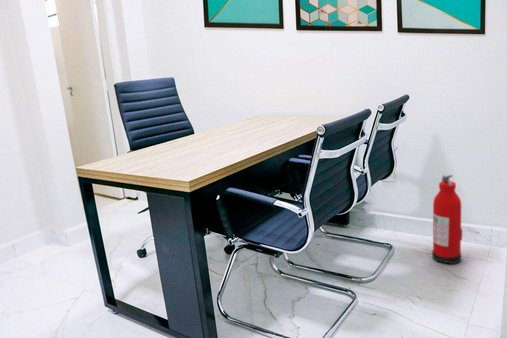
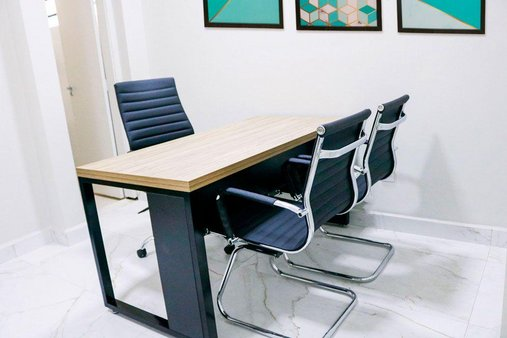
- fire extinguisher [431,173,463,265]
